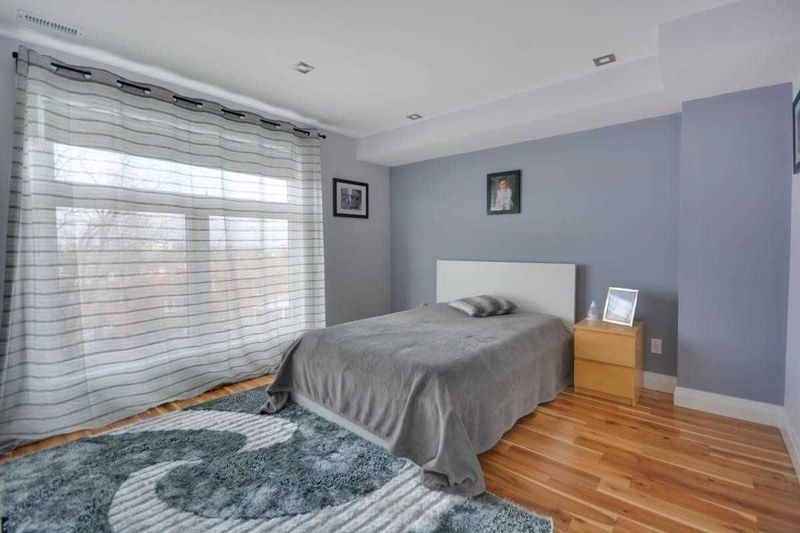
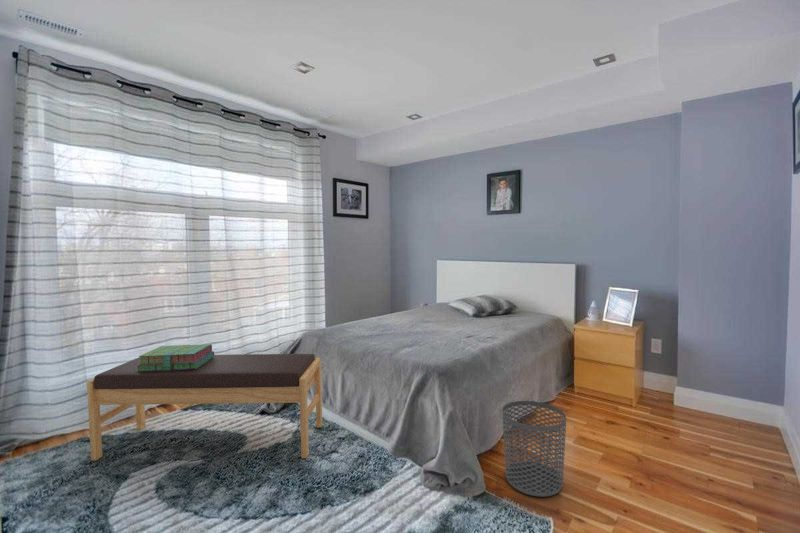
+ bench [86,353,323,461]
+ stack of books [136,343,215,372]
+ waste bin [501,400,567,498]
